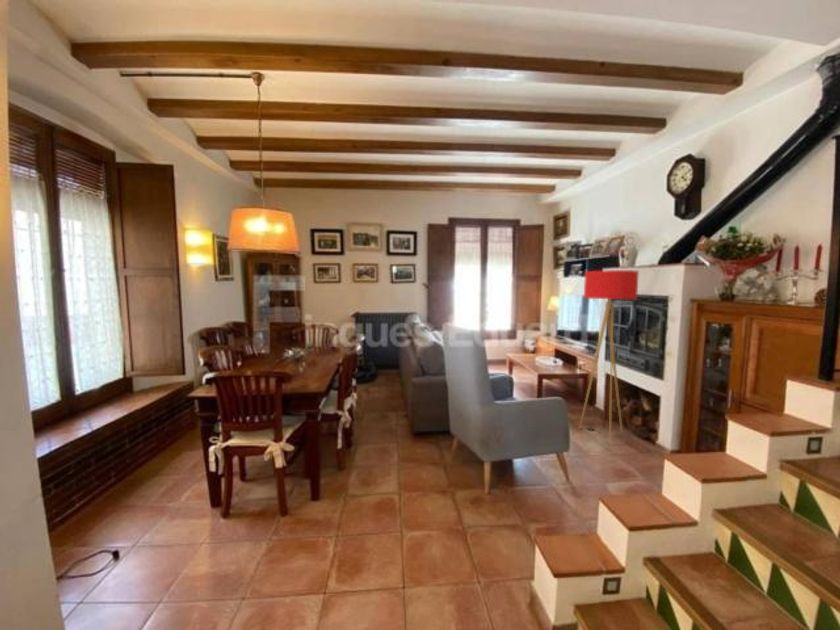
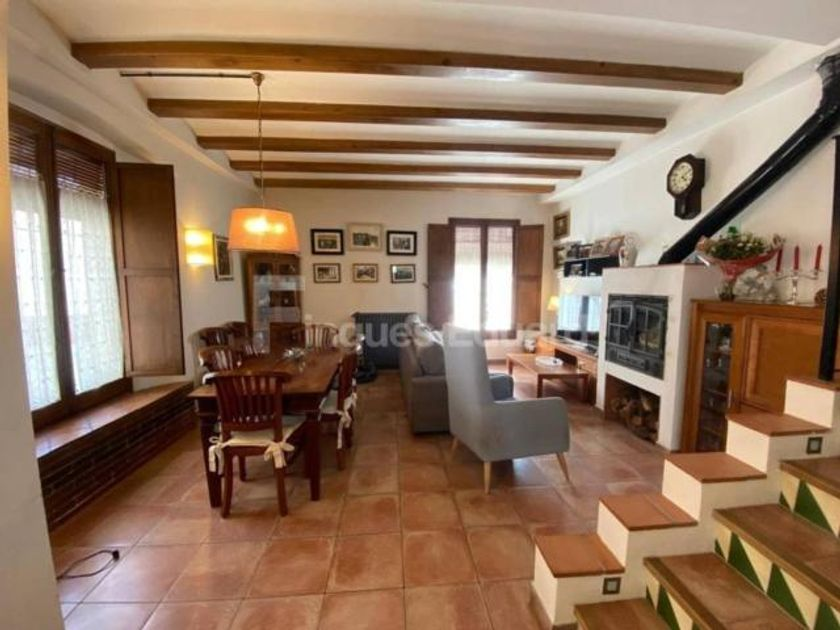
- floor lamp [578,269,640,446]
